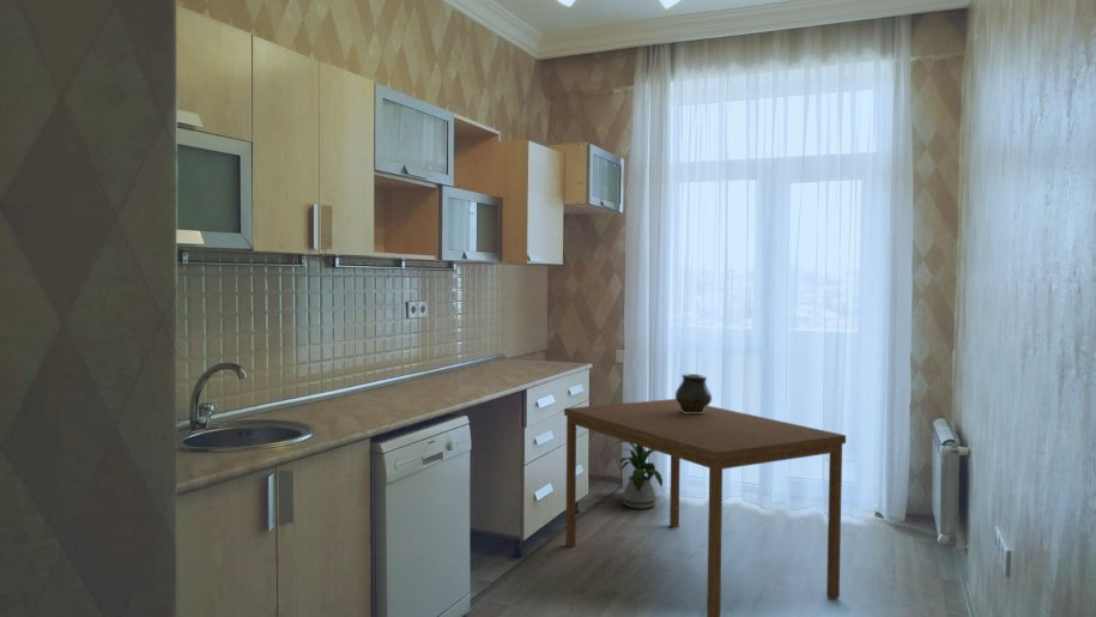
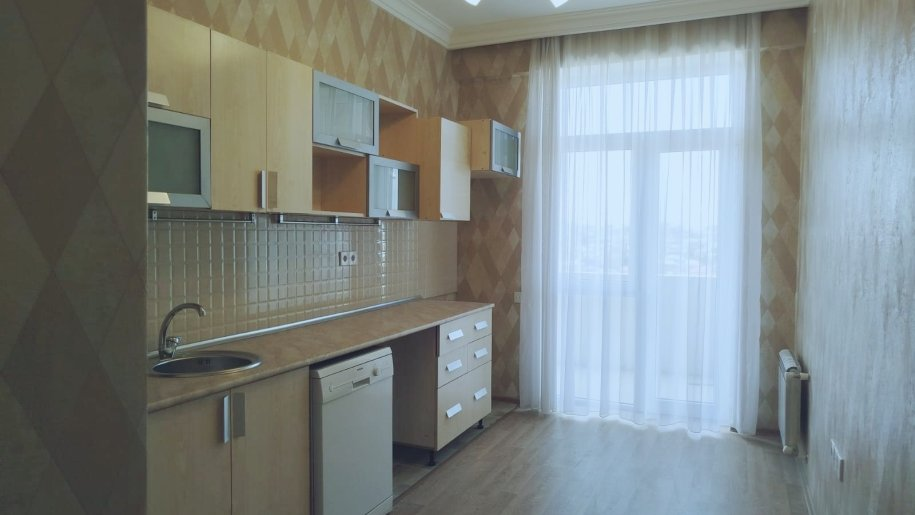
- dining table [563,398,847,617]
- vase [674,373,713,413]
- house plant [610,440,664,510]
